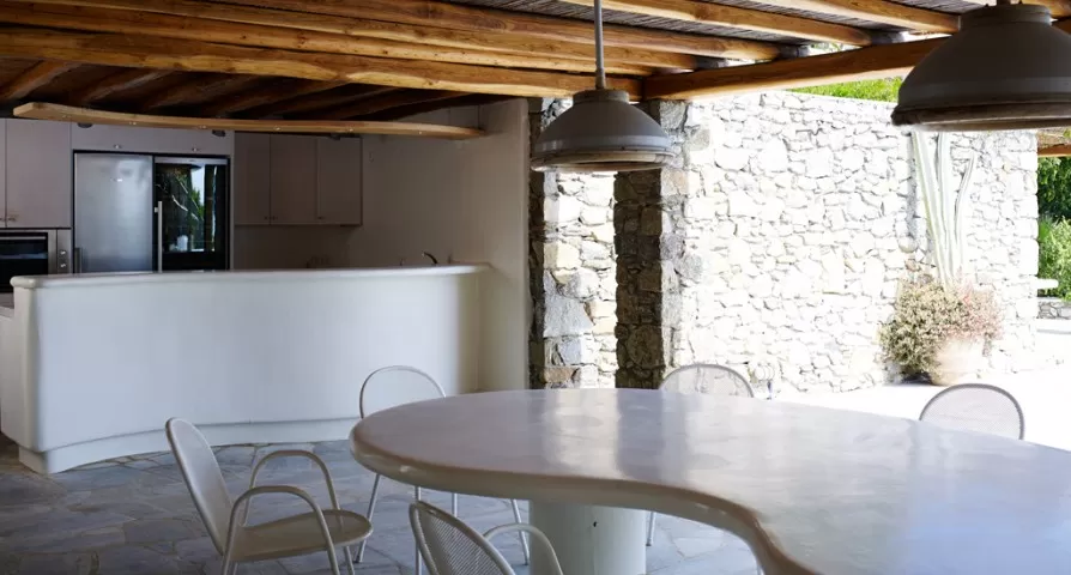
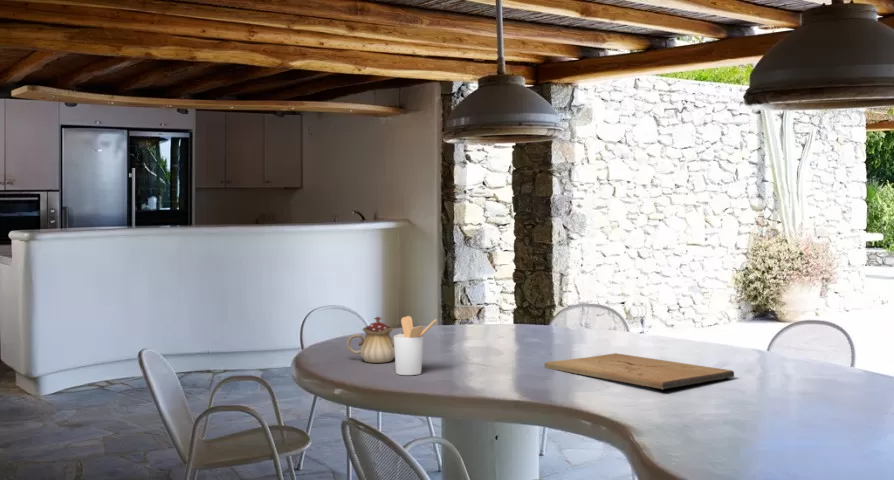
+ utensil holder [393,315,438,376]
+ cutting board [543,352,735,390]
+ teapot [346,316,403,364]
